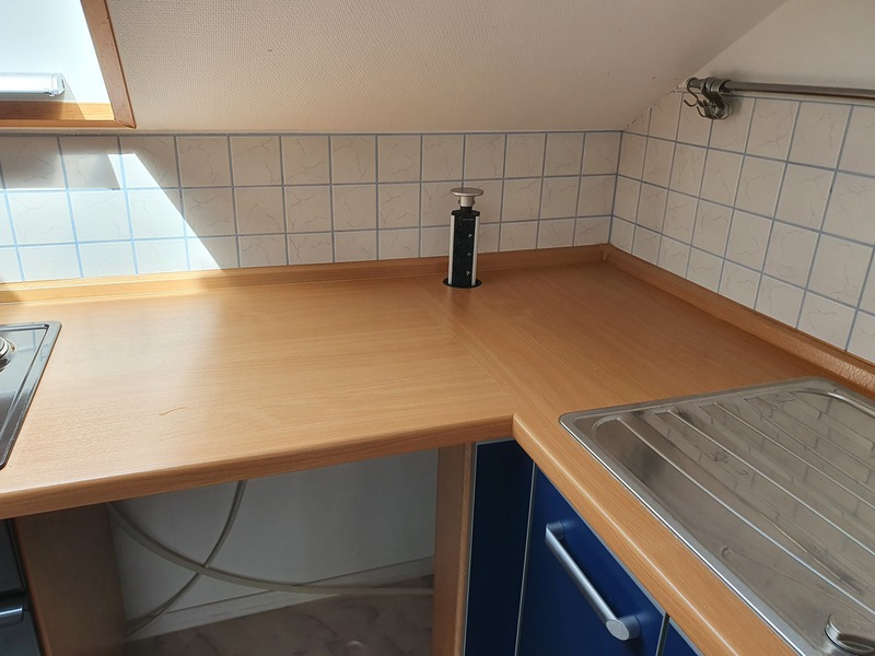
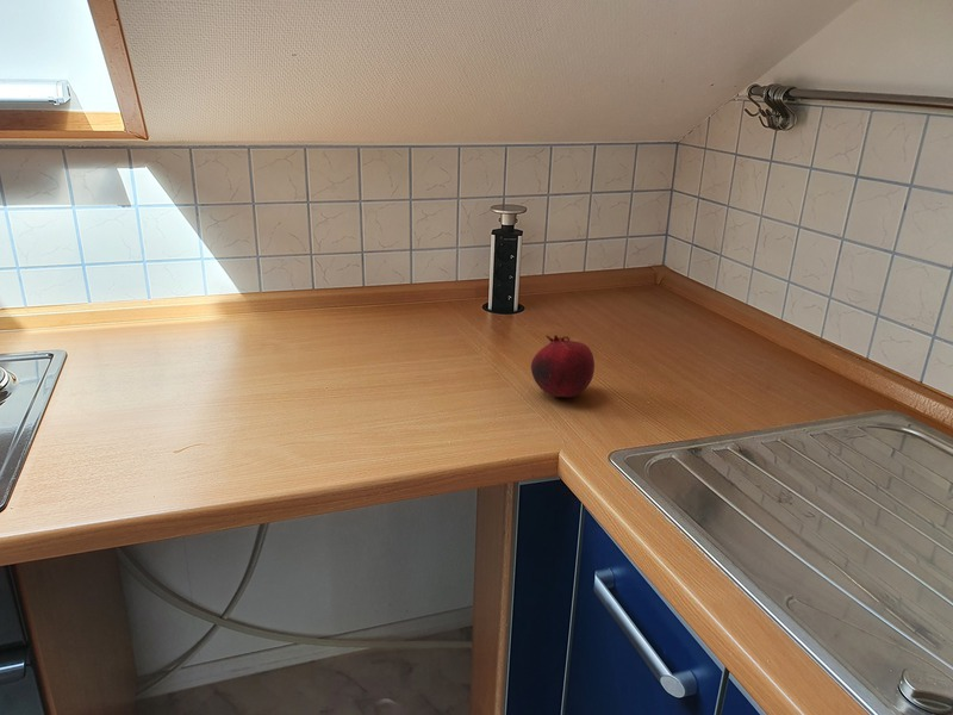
+ fruit [530,334,596,398]
